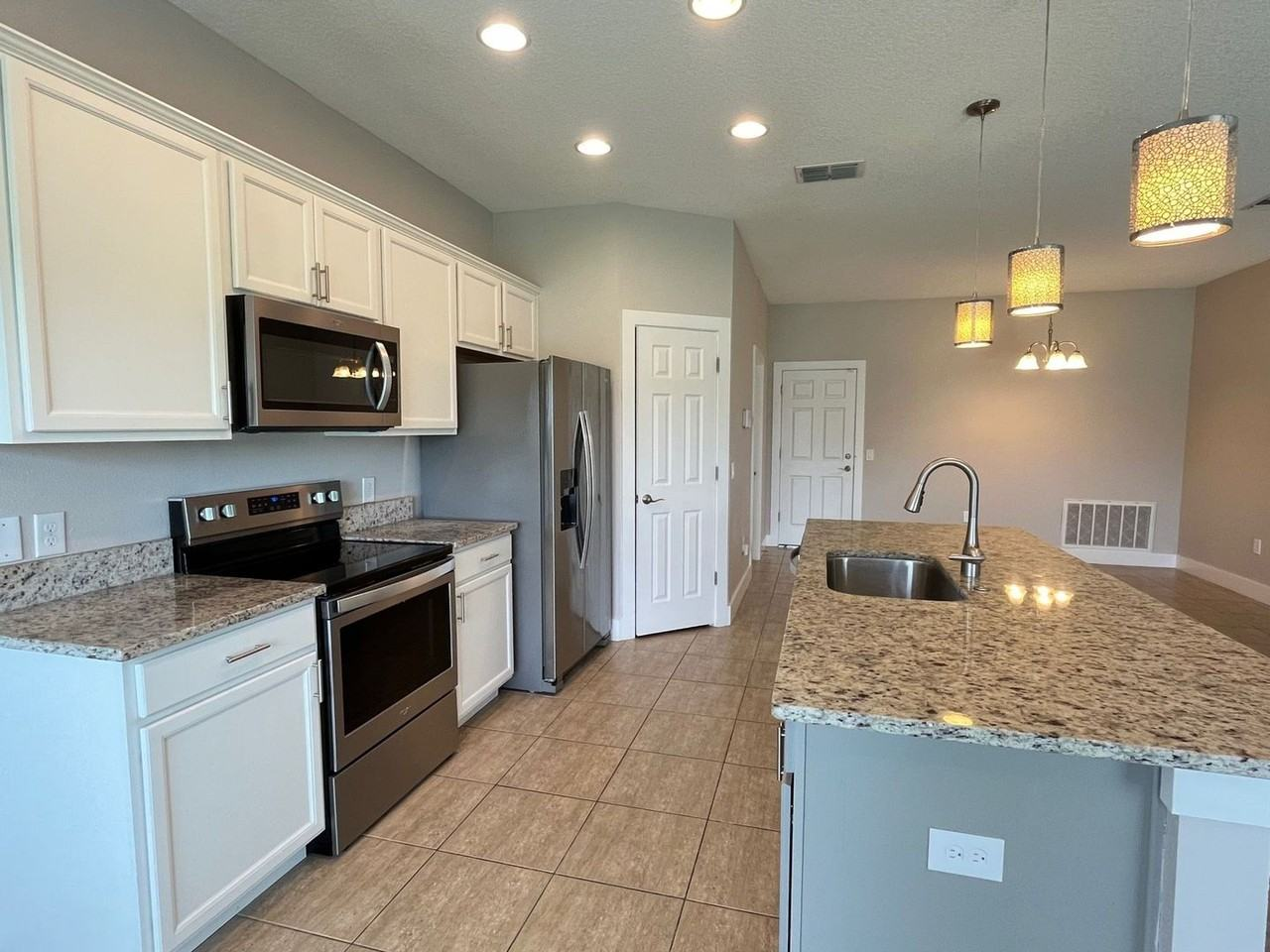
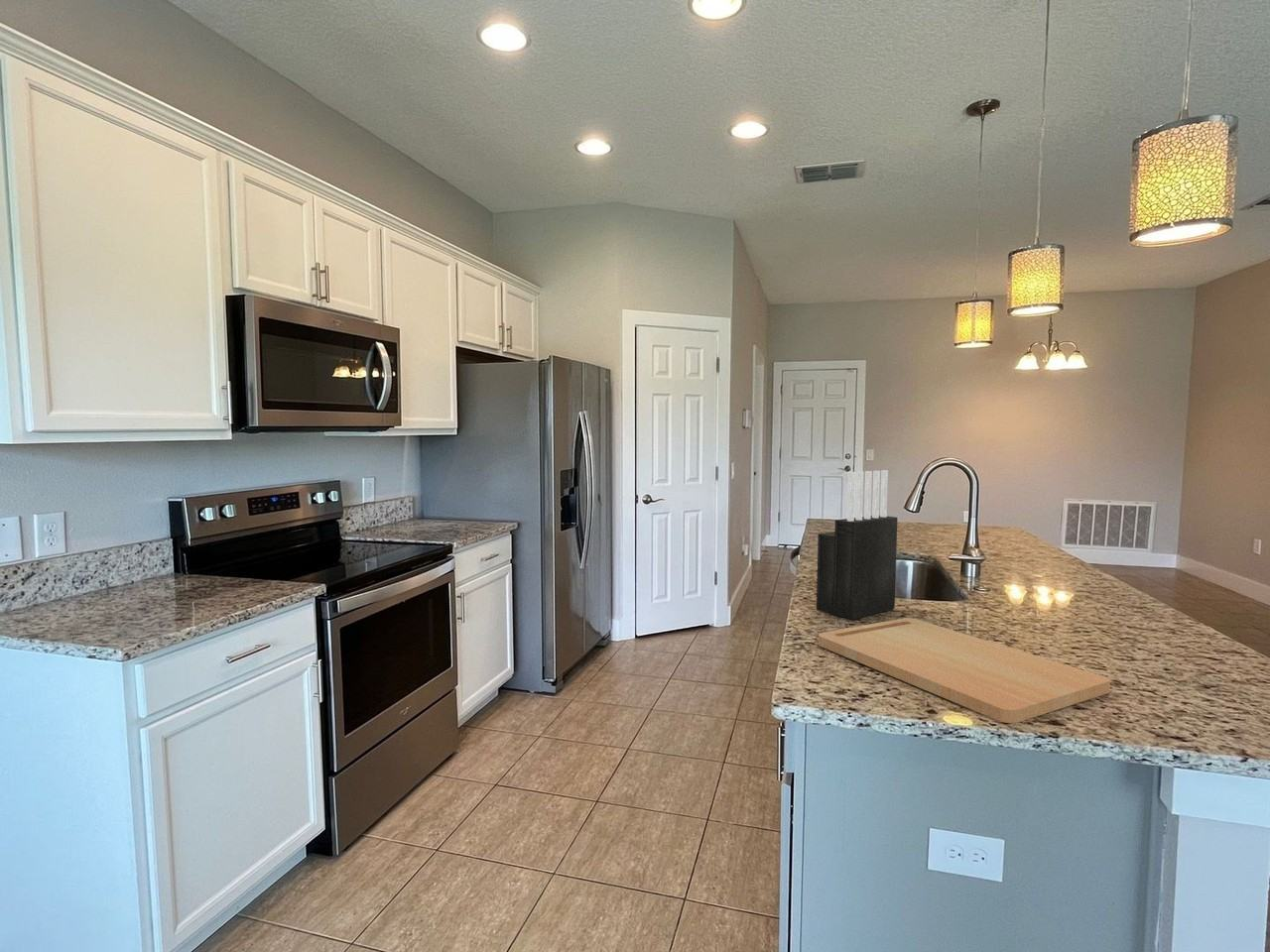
+ cutting board [818,617,1111,724]
+ knife block [816,469,898,621]
